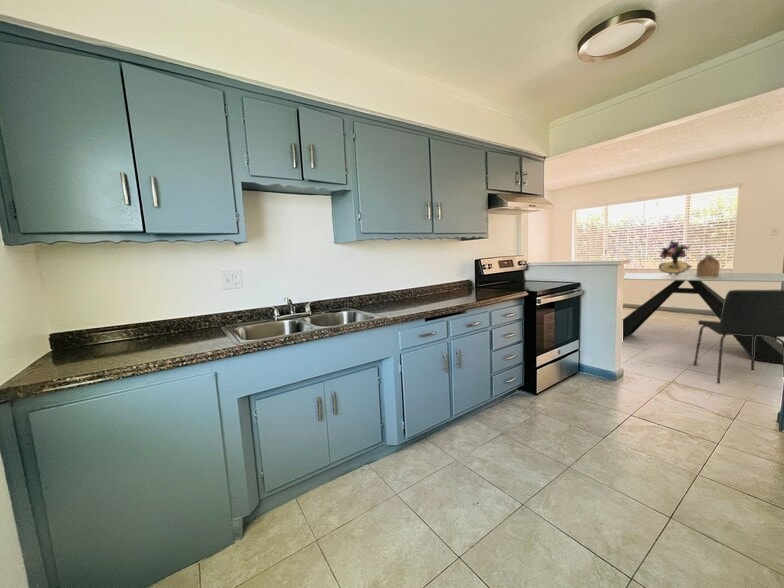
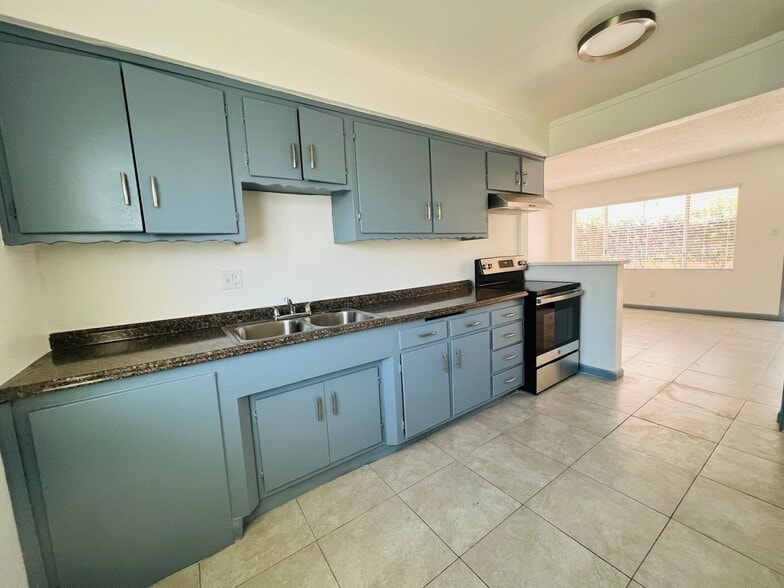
- chair [693,289,784,384]
- dining table [622,272,784,365]
- bouquet [658,240,693,275]
- ceramic jug [696,254,722,277]
